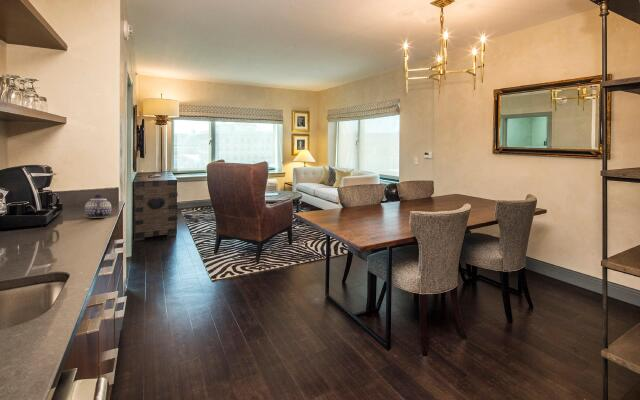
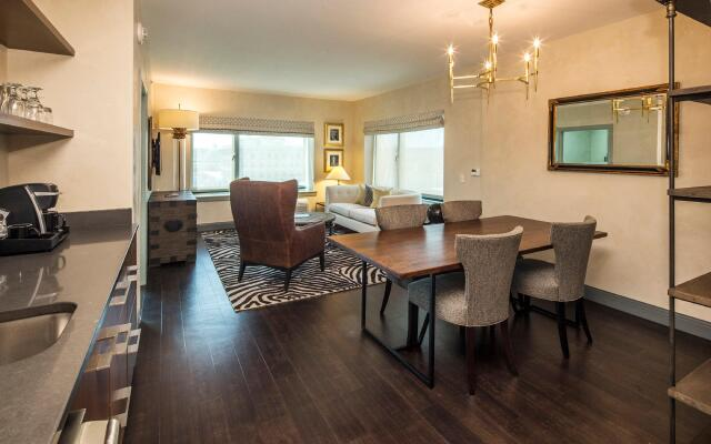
- teapot [84,193,112,219]
